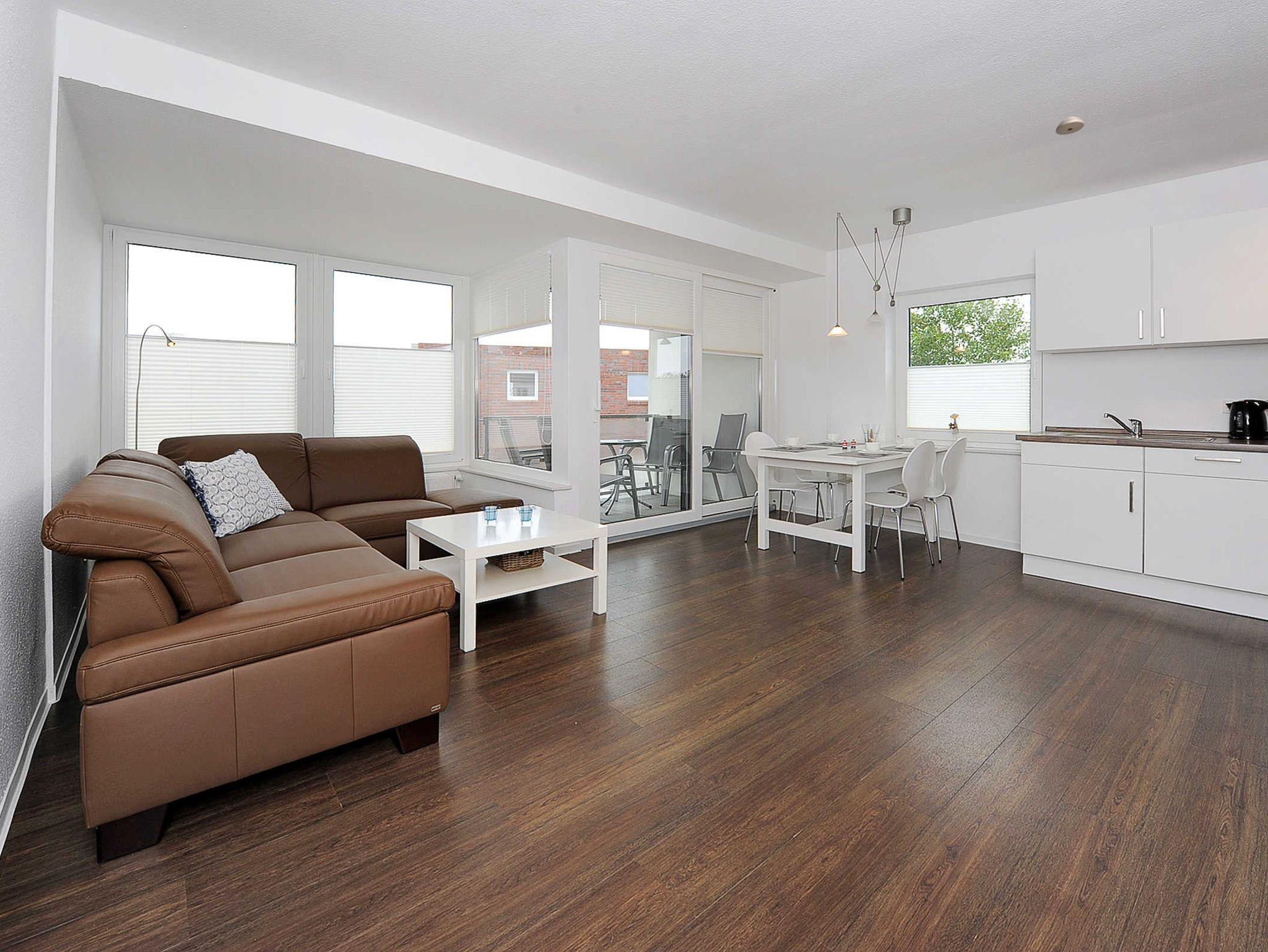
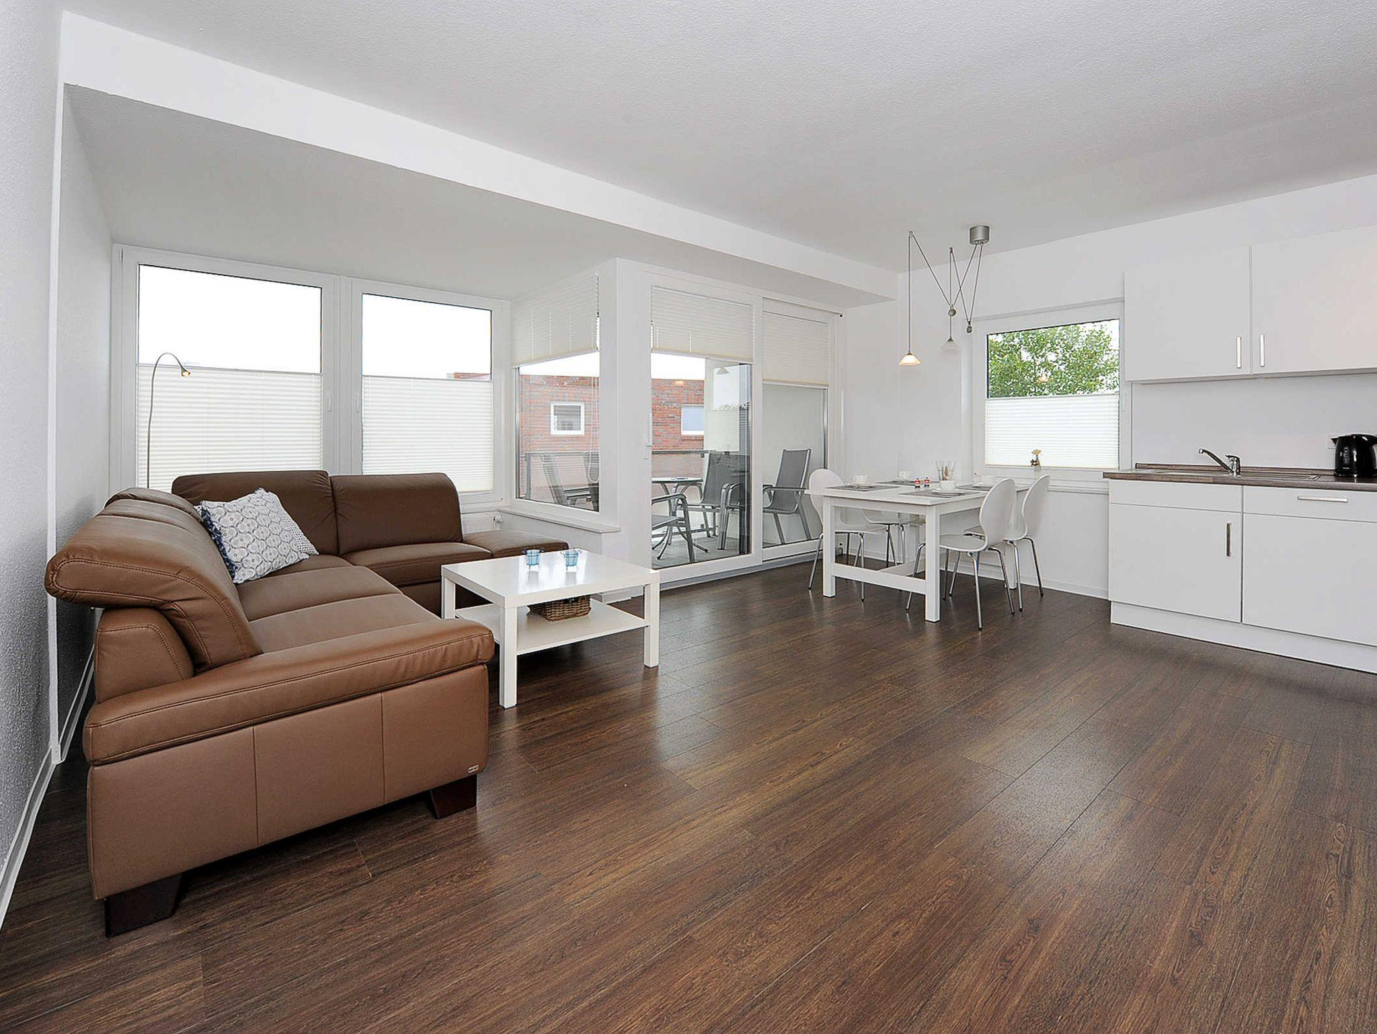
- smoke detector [1055,116,1085,136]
